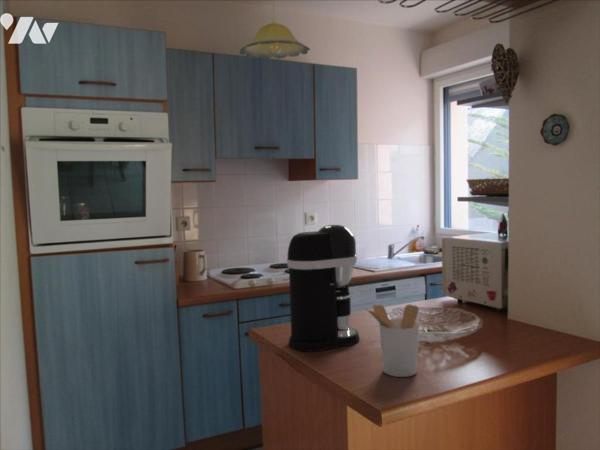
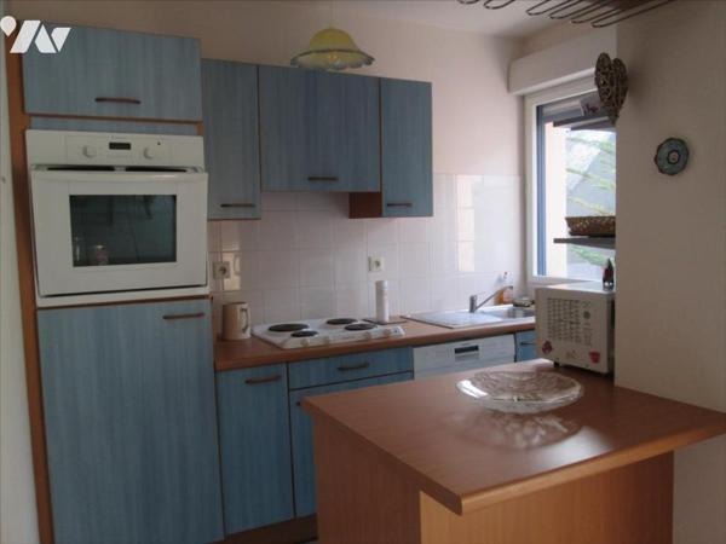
- utensil holder [363,303,420,378]
- coffee maker [286,224,361,352]
